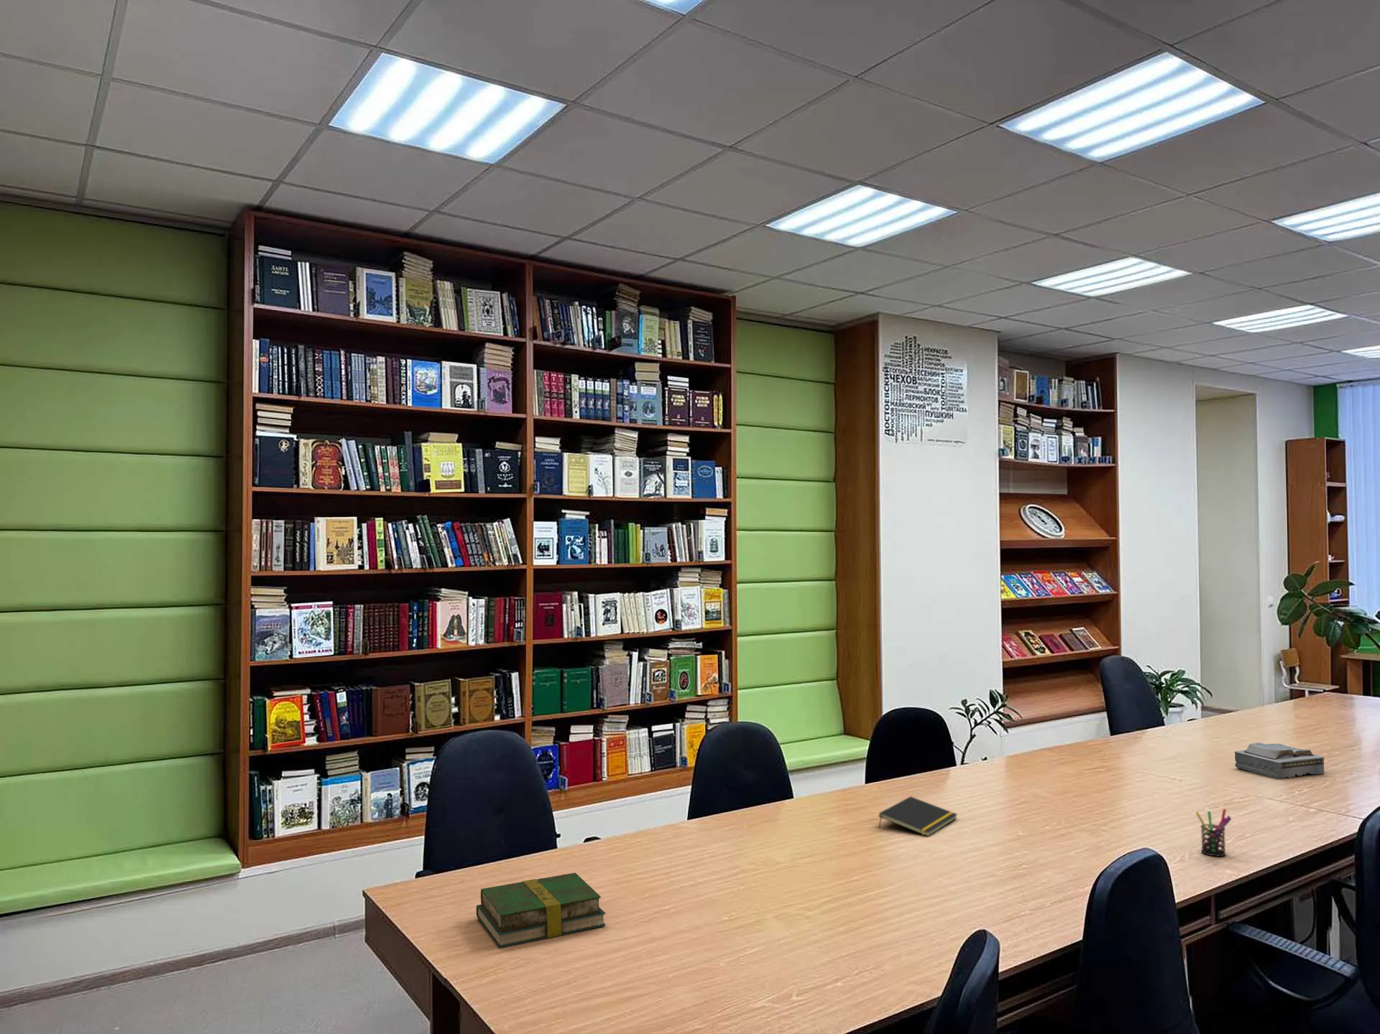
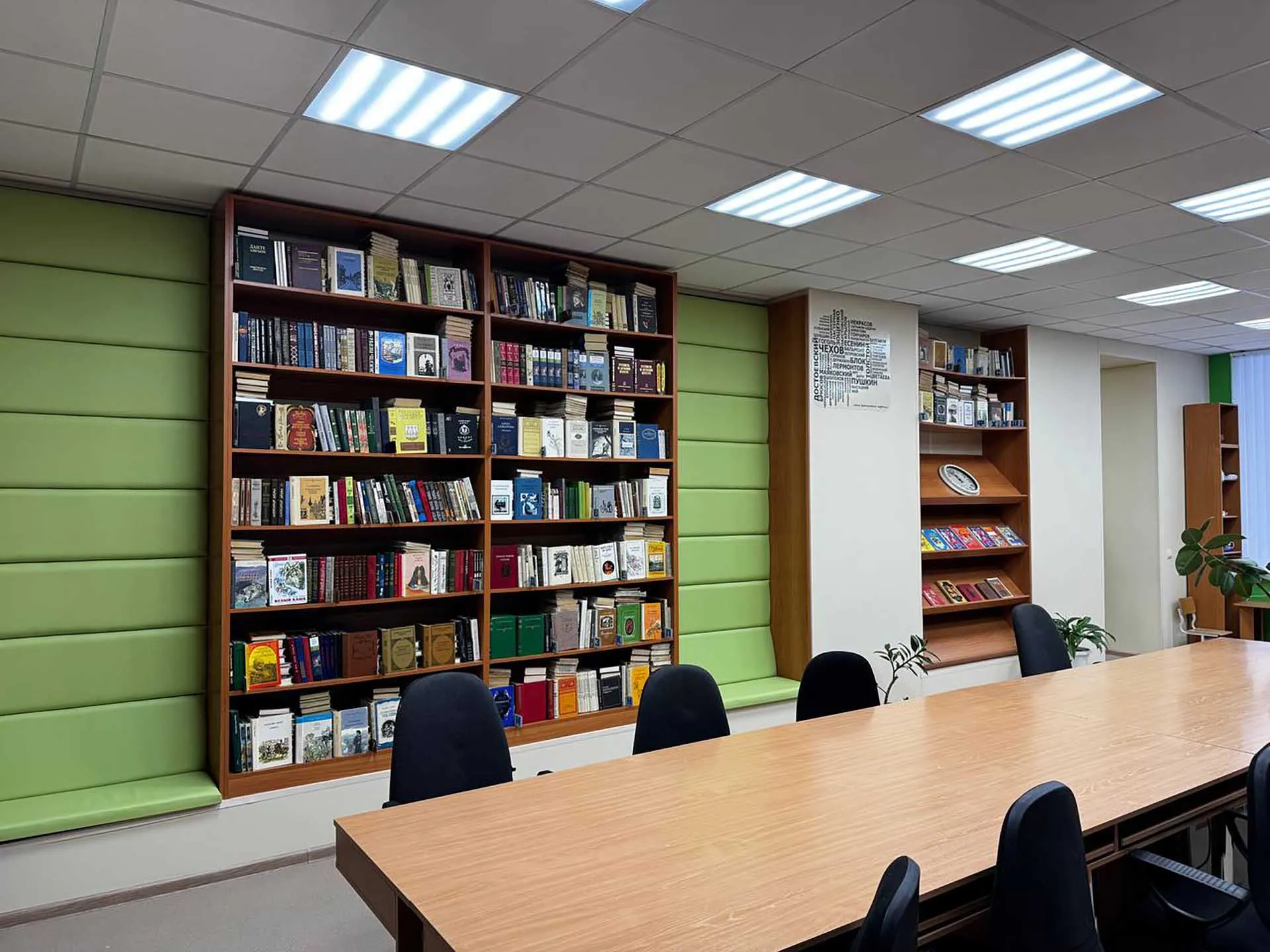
- notepad [878,796,958,837]
- pen holder [1194,808,1232,857]
- book [476,872,606,948]
- bible [1234,742,1326,779]
